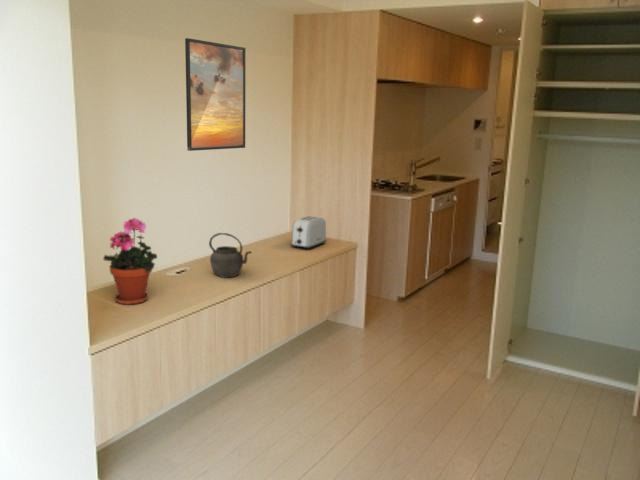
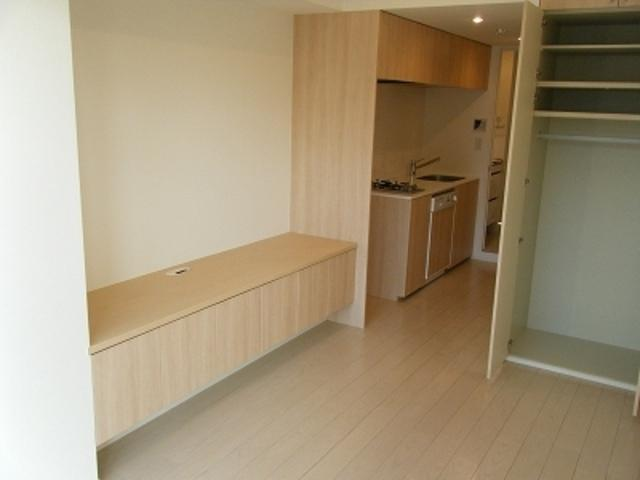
- potted plant [102,217,158,306]
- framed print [184,37,247,152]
- toaster [290,215,327,250]
- kettle [208,232,253,279]
